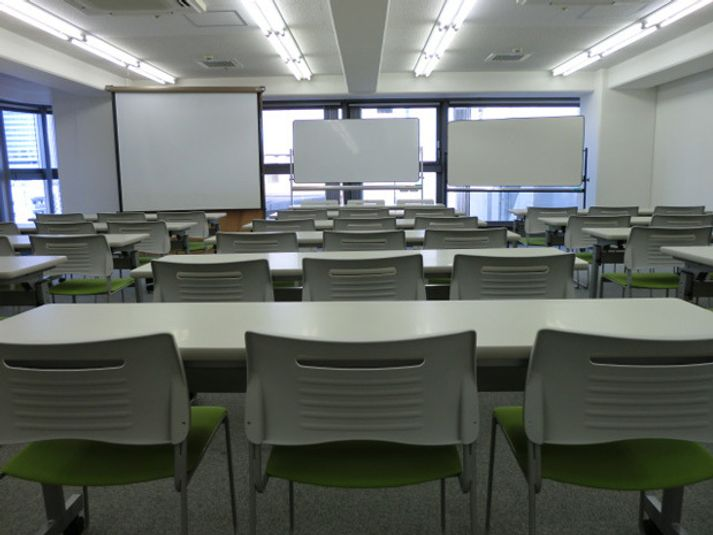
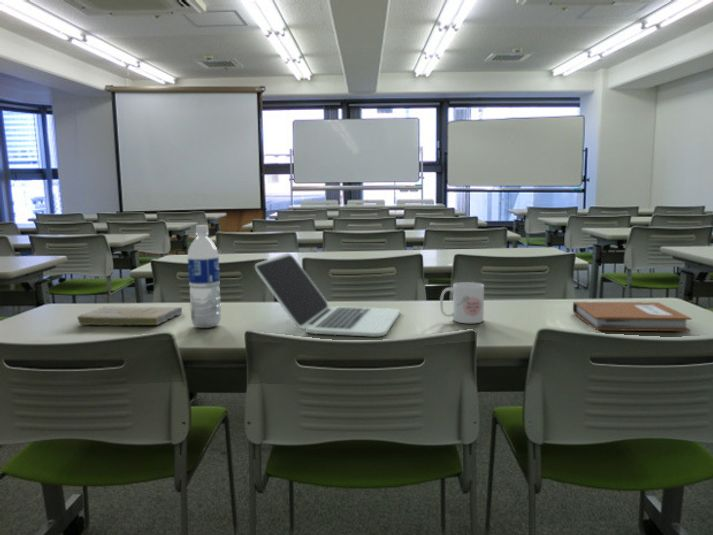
+ notebook [572,300,692,332]
+ book [76,305,183,326]
+ mug [439,281,485,324]
+ laptop [254,252,401,337]
+ water bottle [187,224,222,329]
